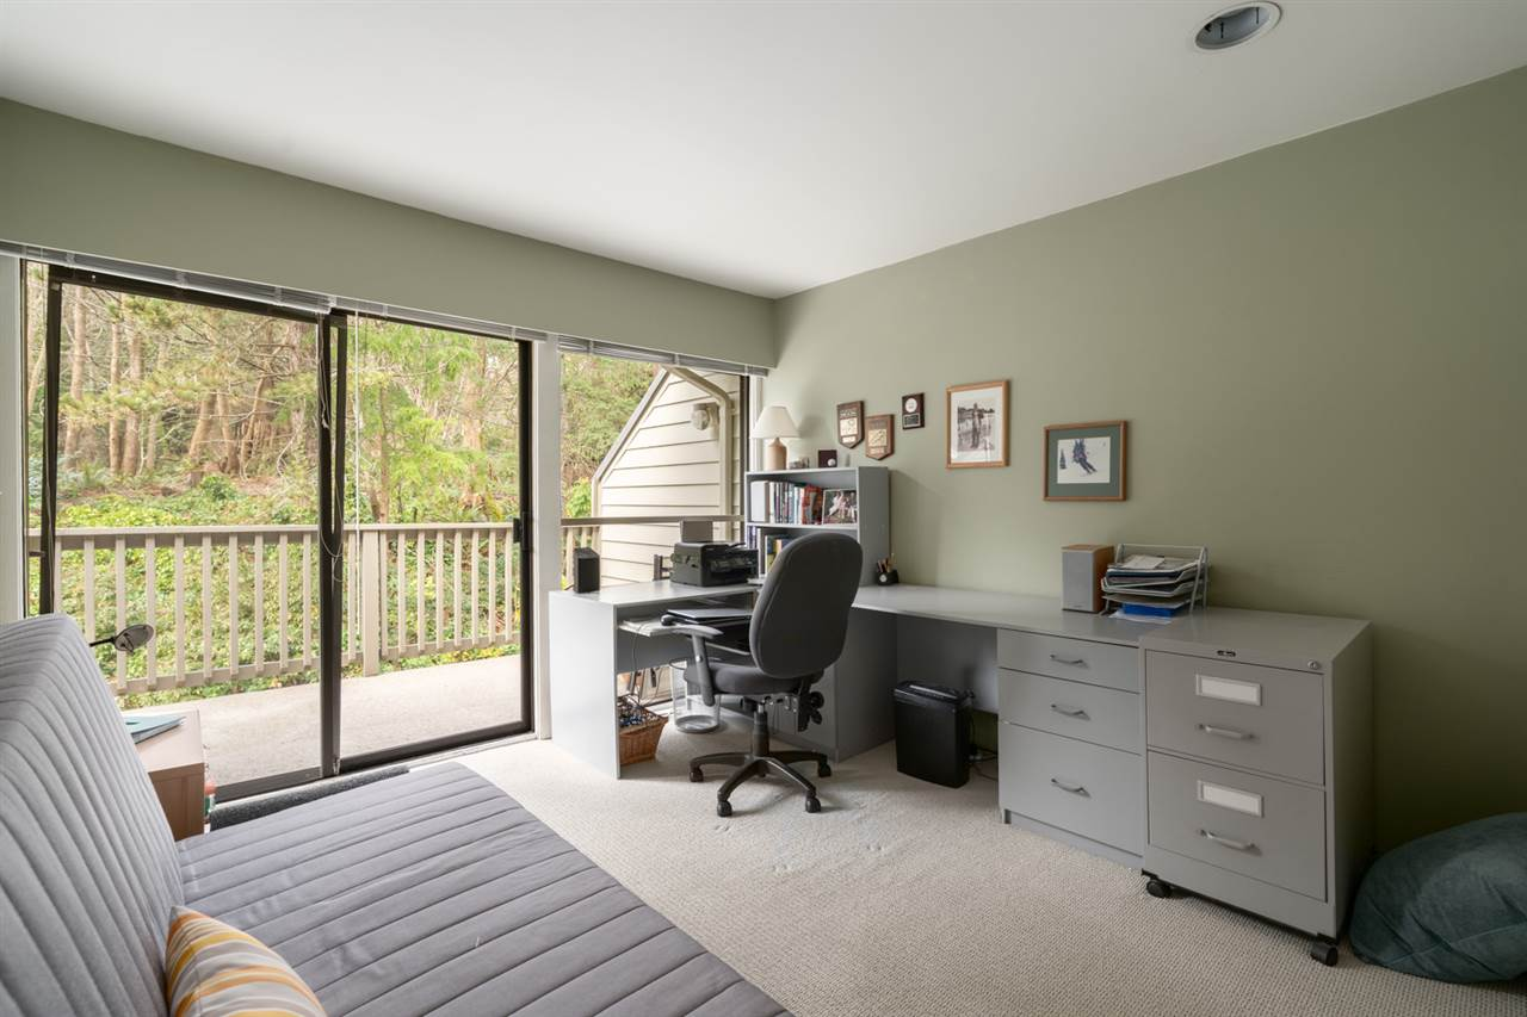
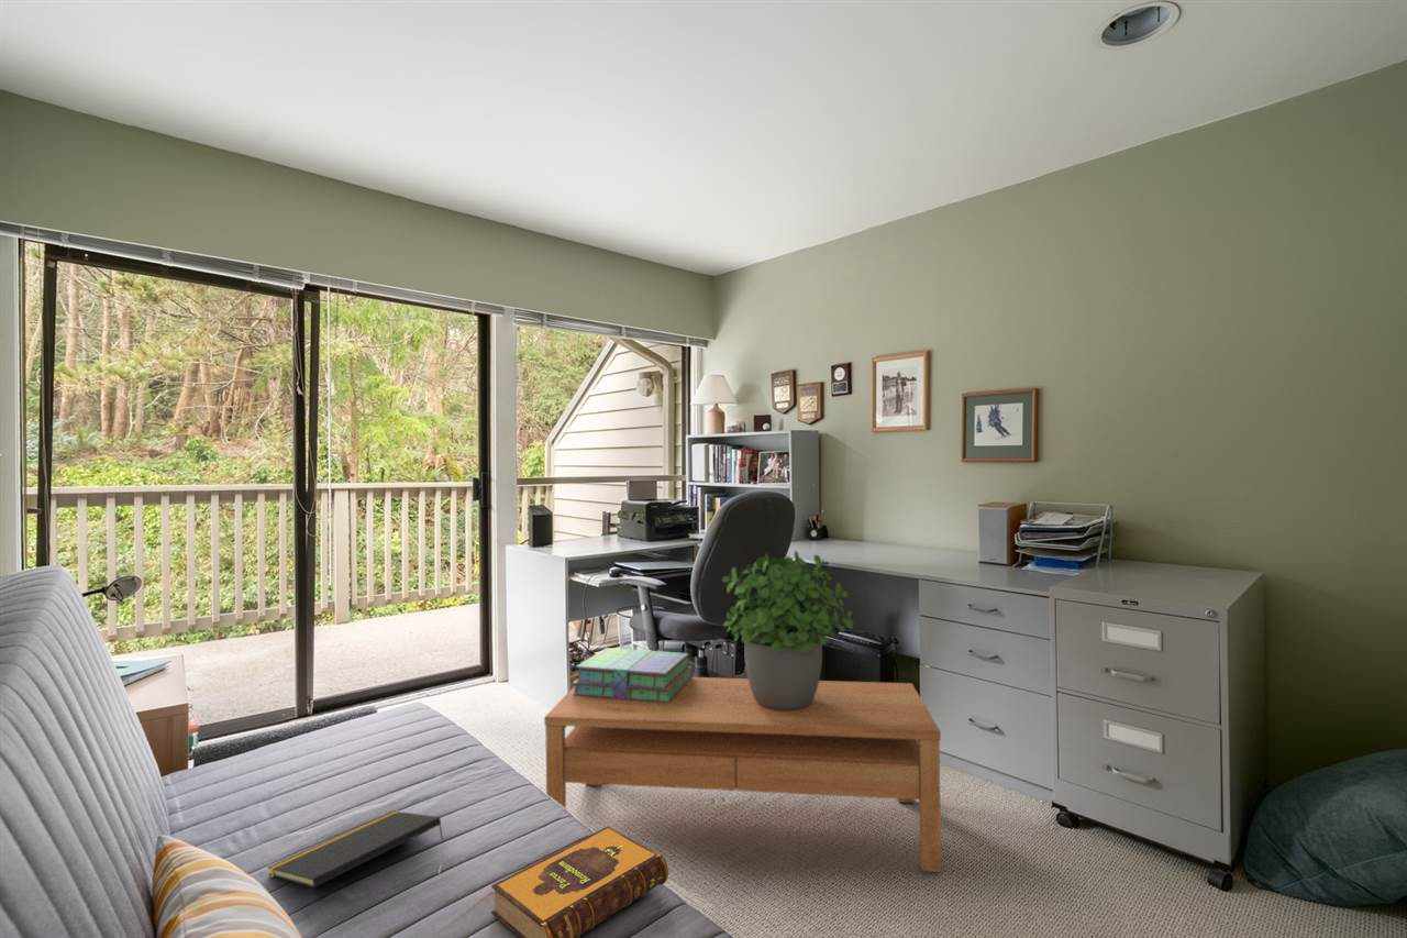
+ hardback book [490,825,669,938]
+ coffee table [543,676,942,873]
+ potted plant [721,550,854,709]
+ notepad [267,809,444,889]
+ stack of books [572,647,694,703]
